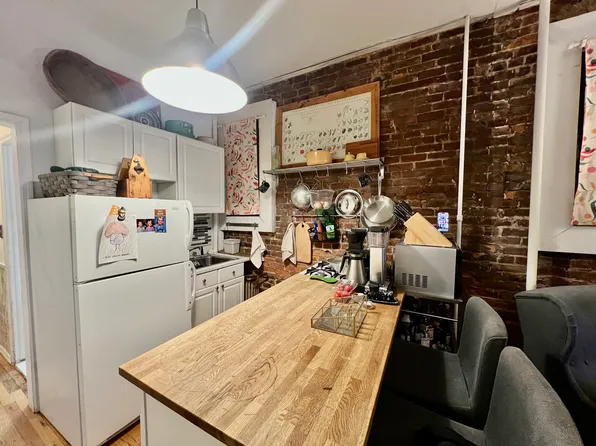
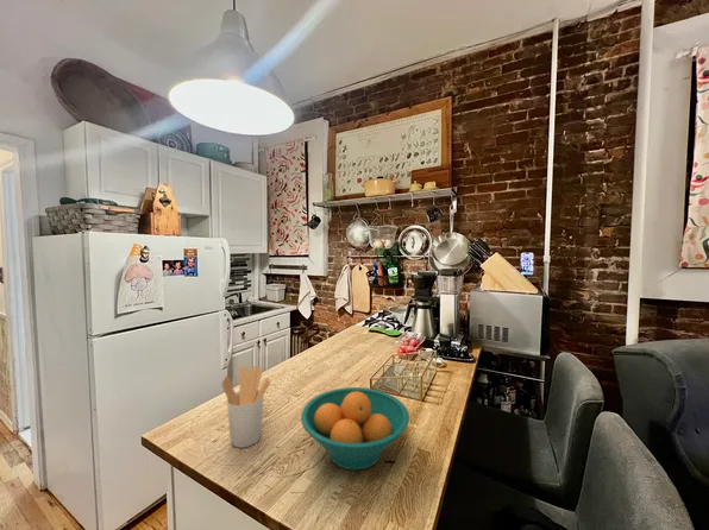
+ fruit bowl [300,386,410,471]
+ utensil holder [221,366,271,449]
